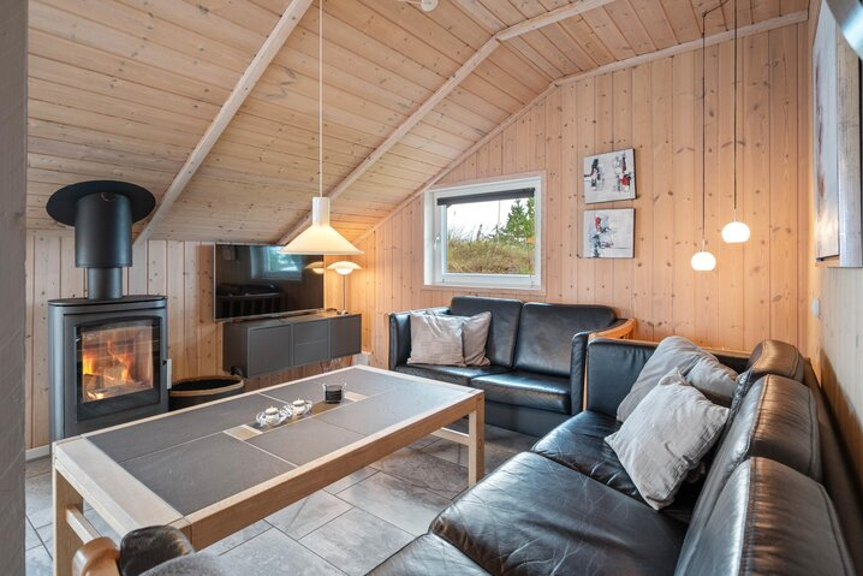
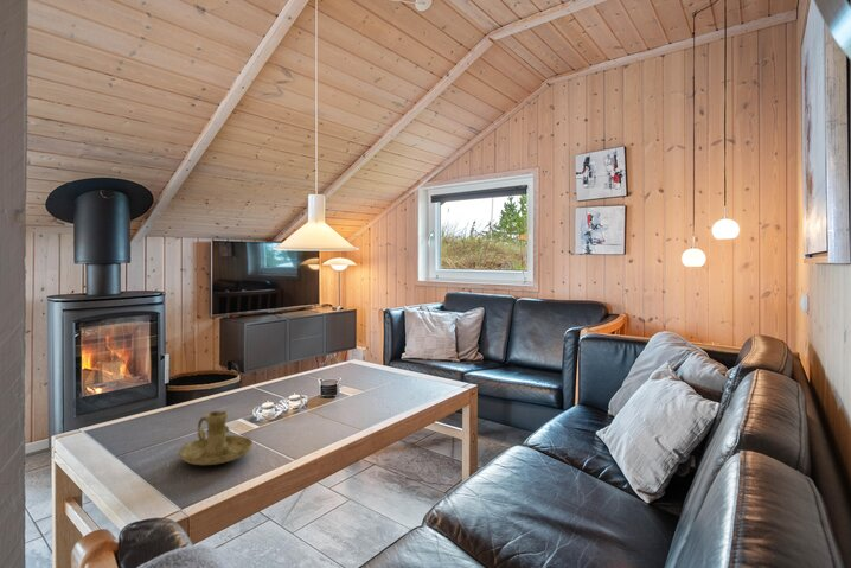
+ candle holder [178,410,254,466]
